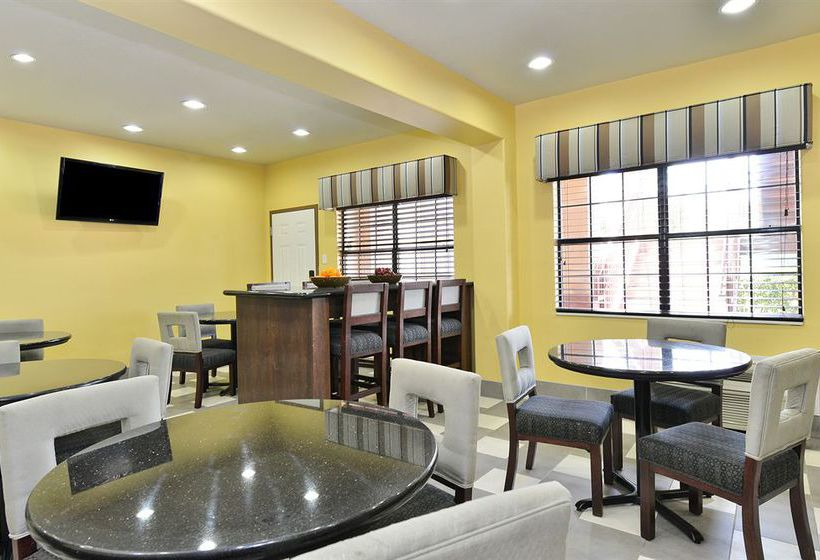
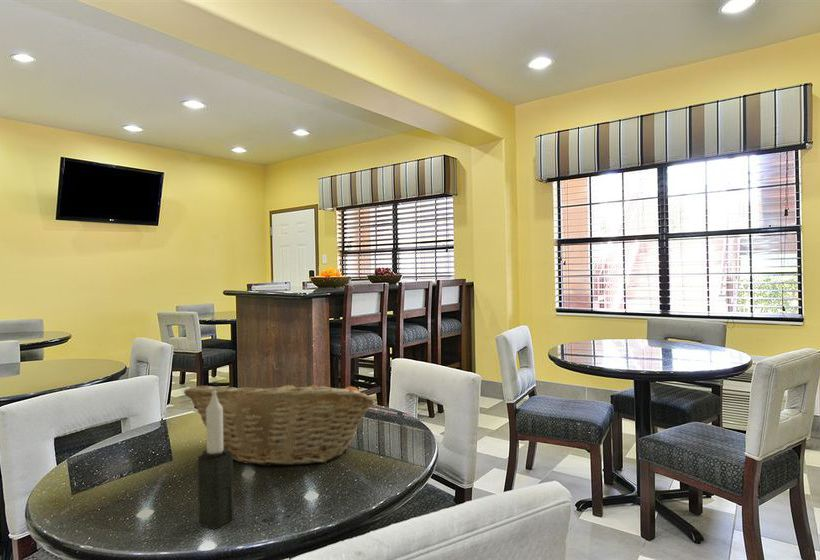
+ fruit basket [183,376,376,467]
+ candle [197,390,235,530]
